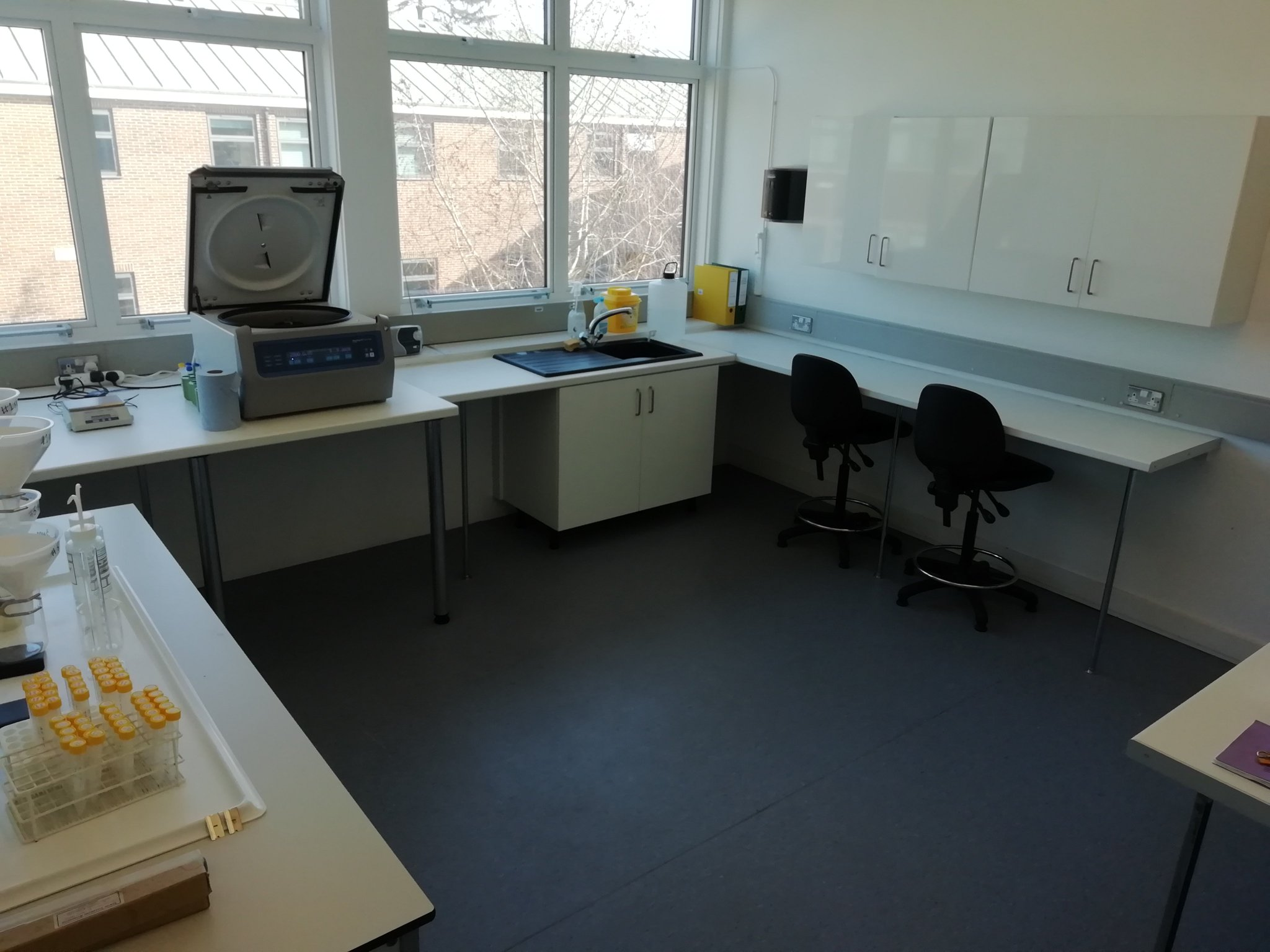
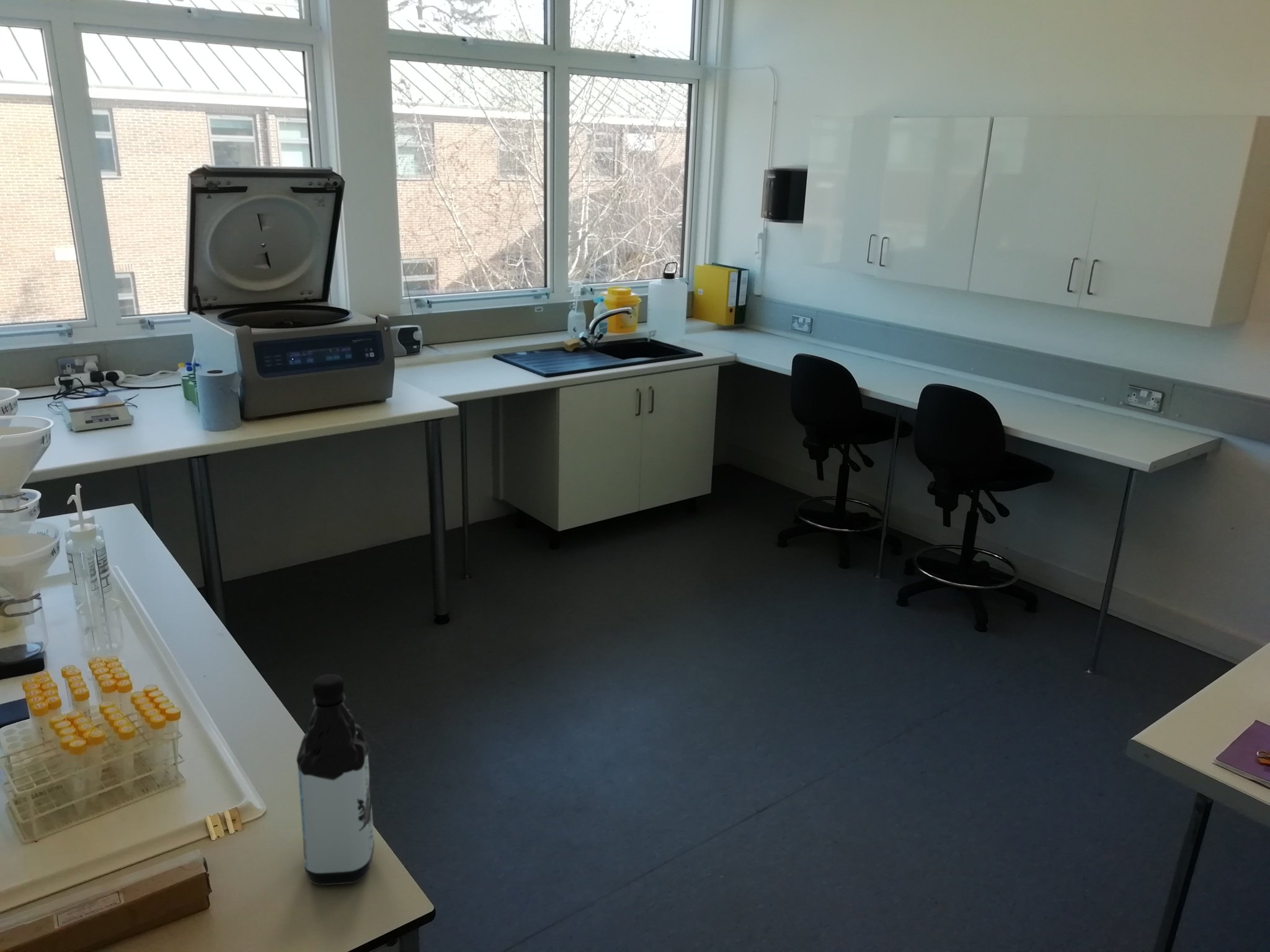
+ water bottle [296,674,375,886]
